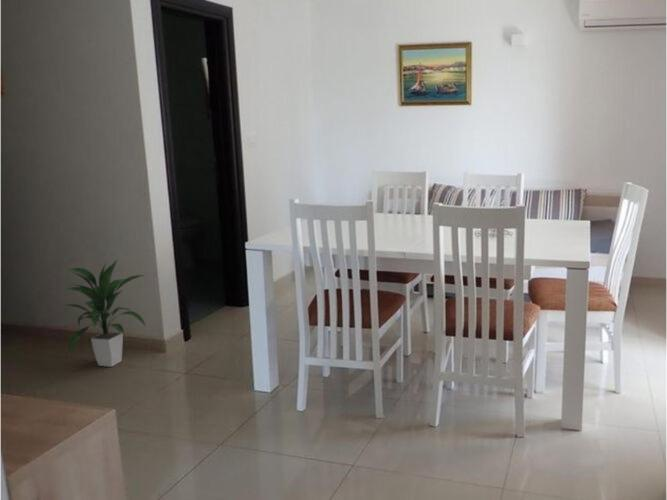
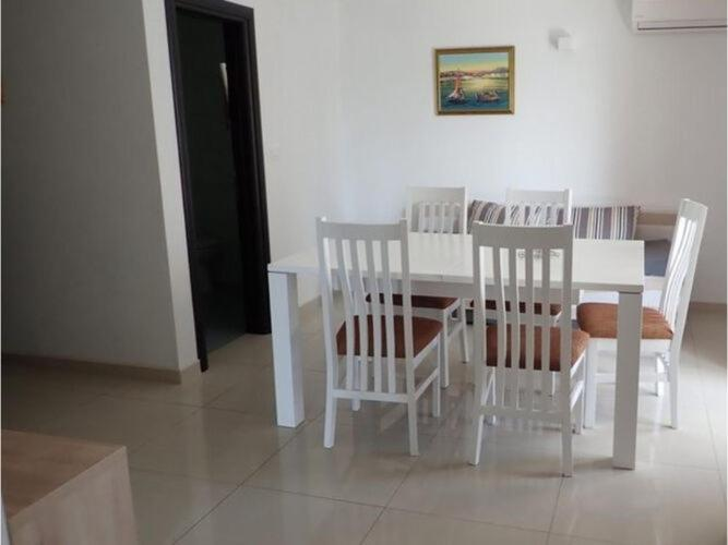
- indoor plant [62,259,148,368]
